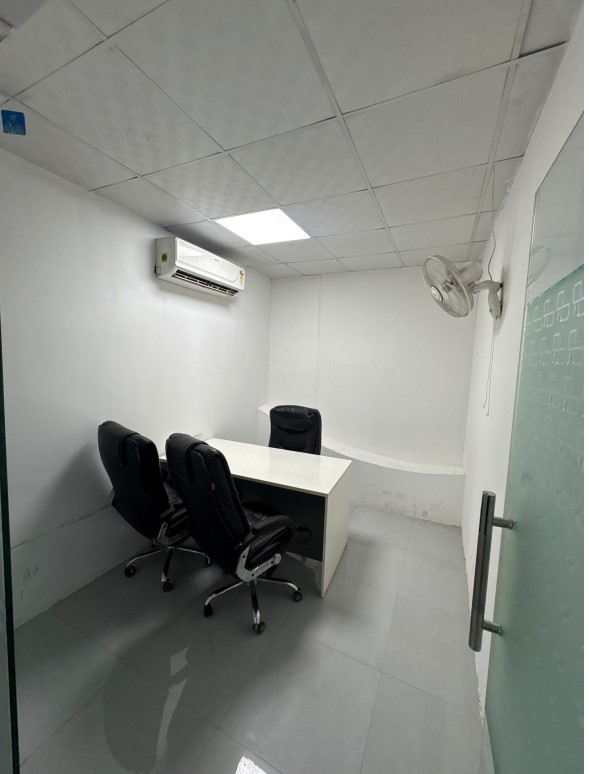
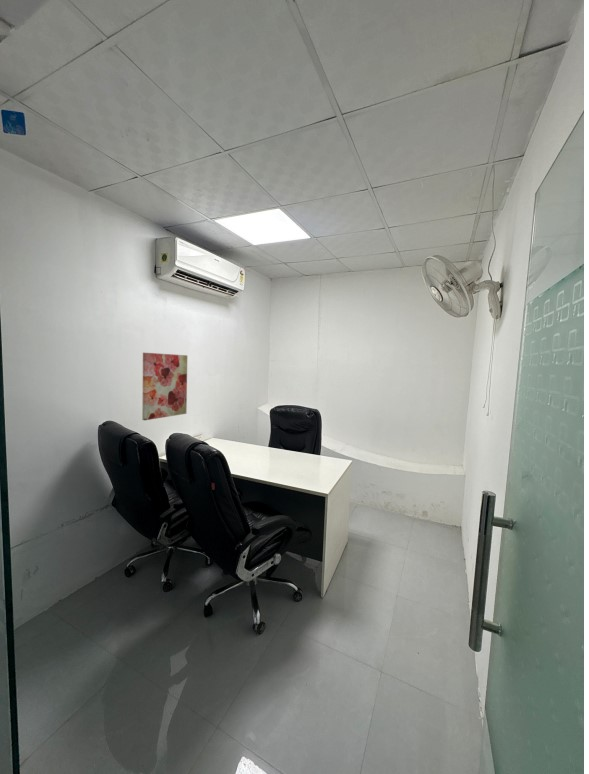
+ wall art [141,352,188,421]
